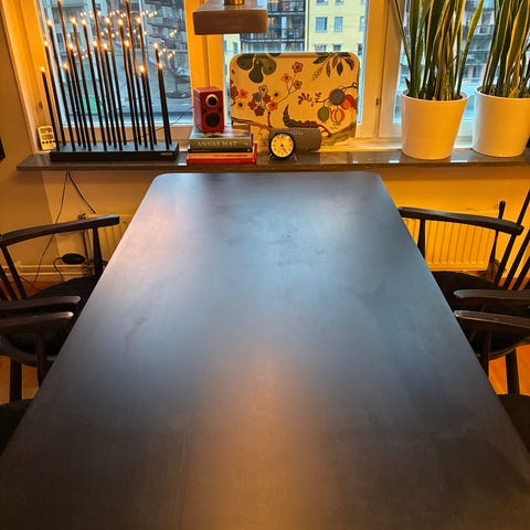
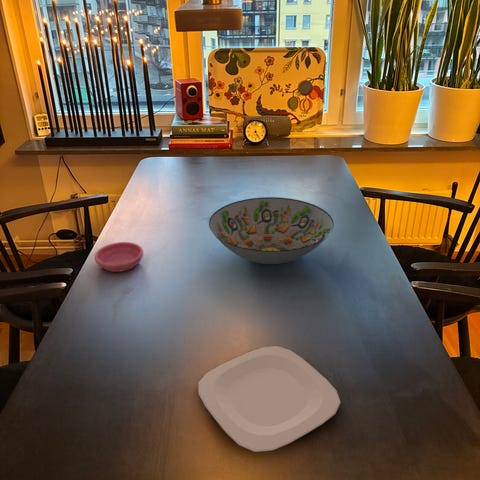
+ decorative bowl [208,196,335,265]
+ plate [197,345,342,453]
+ saucer [93,241,144,273]
